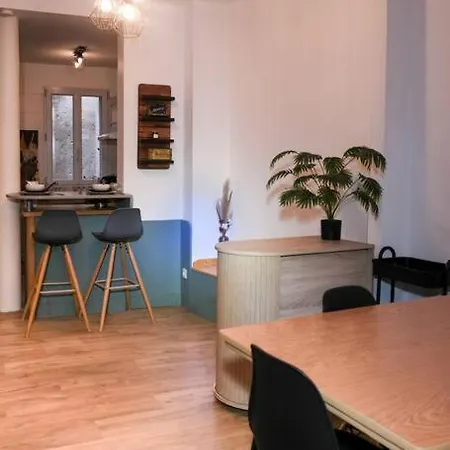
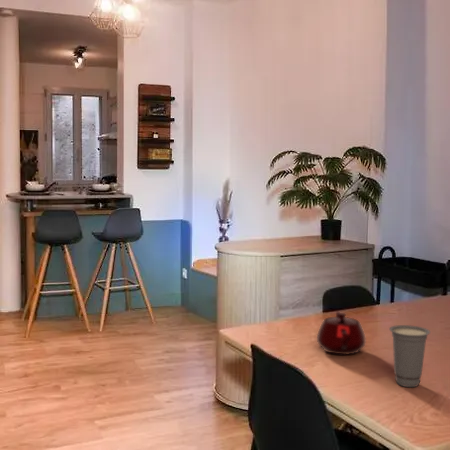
+ cup [388,324,431,388]
+ teapot [316,311,366,356]
